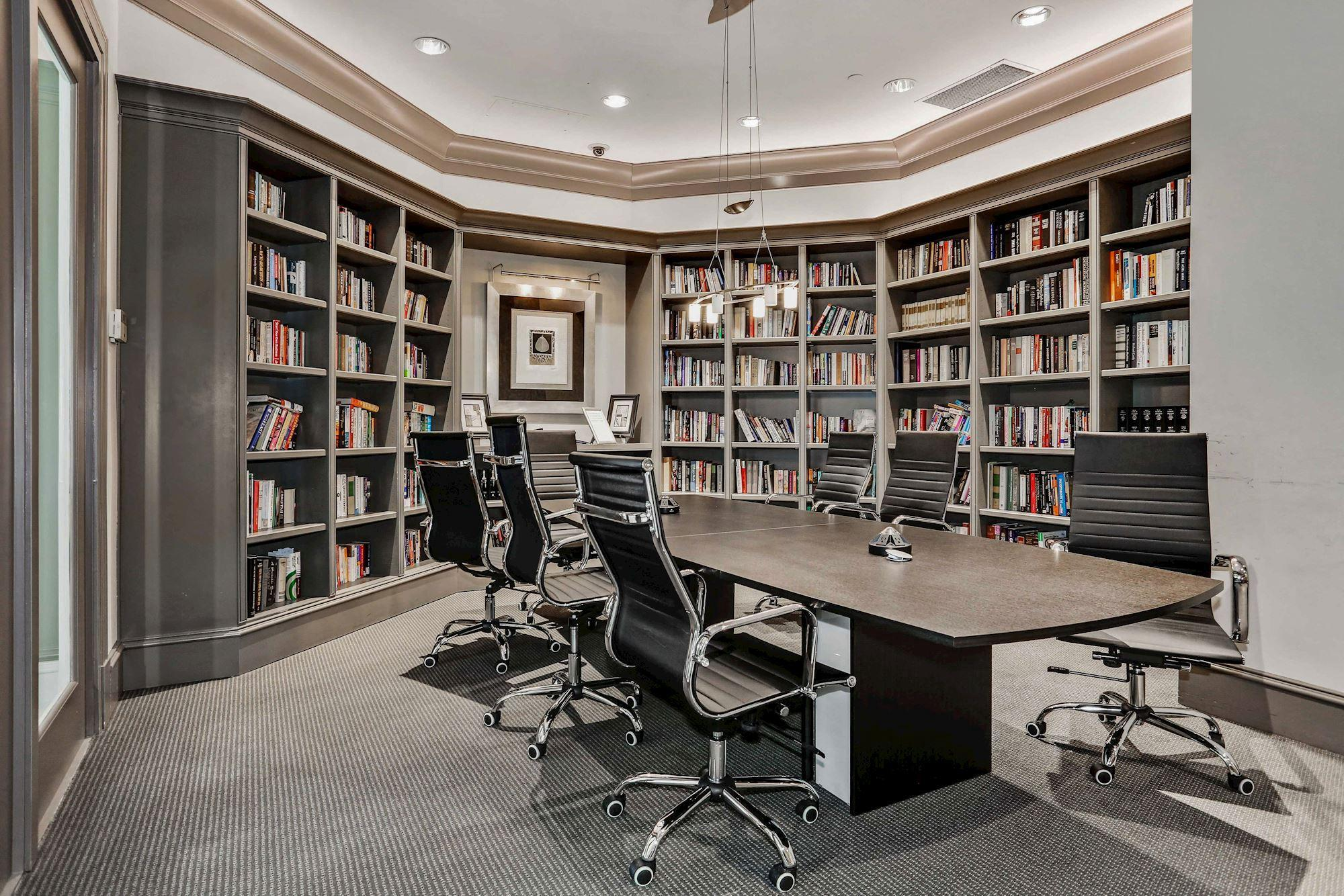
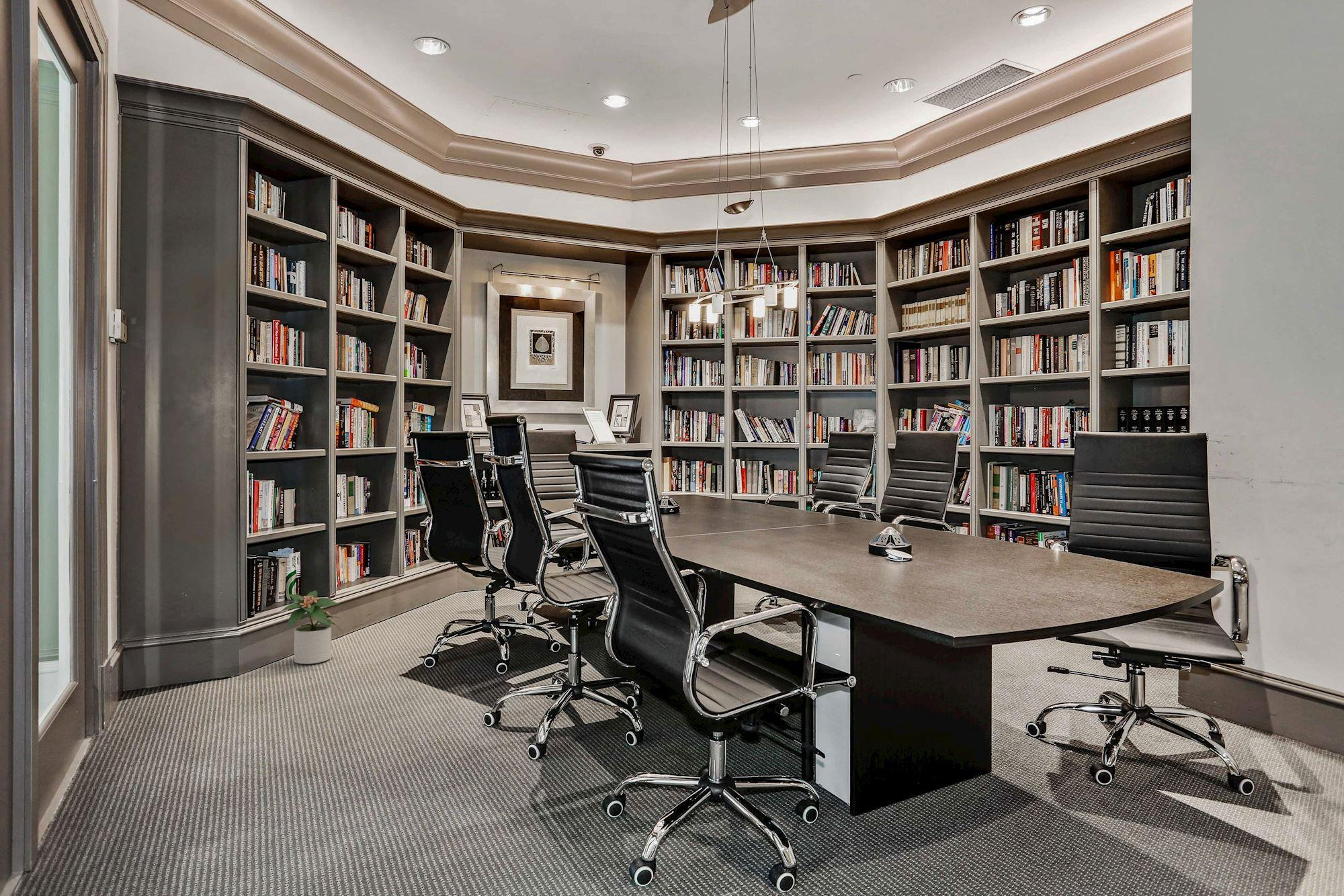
+ potted plant [278,590,343,665]
